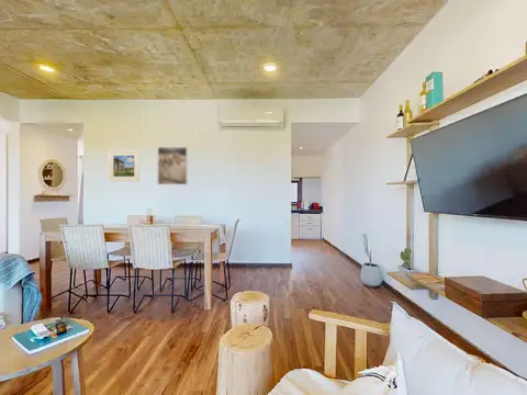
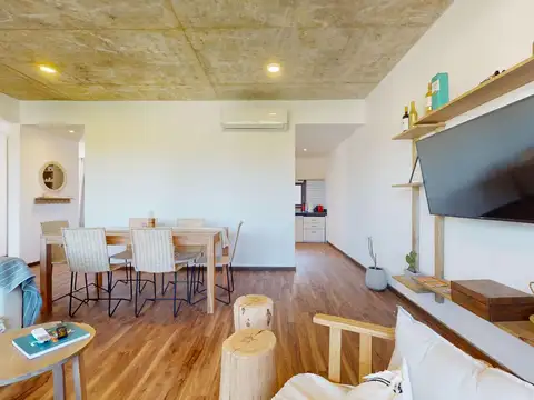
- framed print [108,149,141,182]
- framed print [157,146,189,185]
